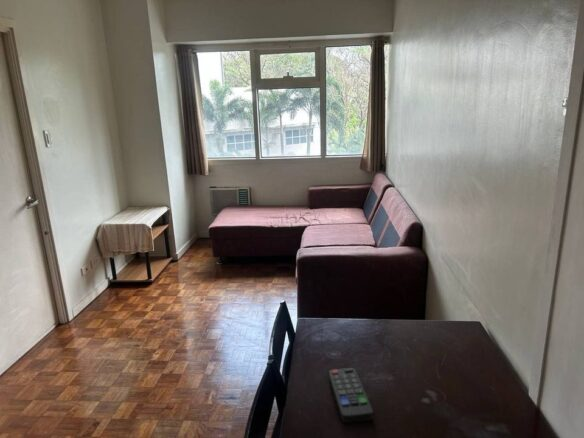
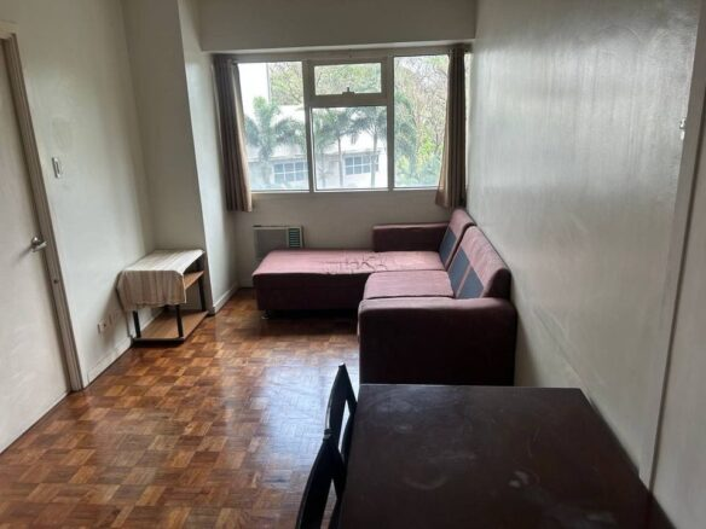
- remote control [328,367,374,424]
